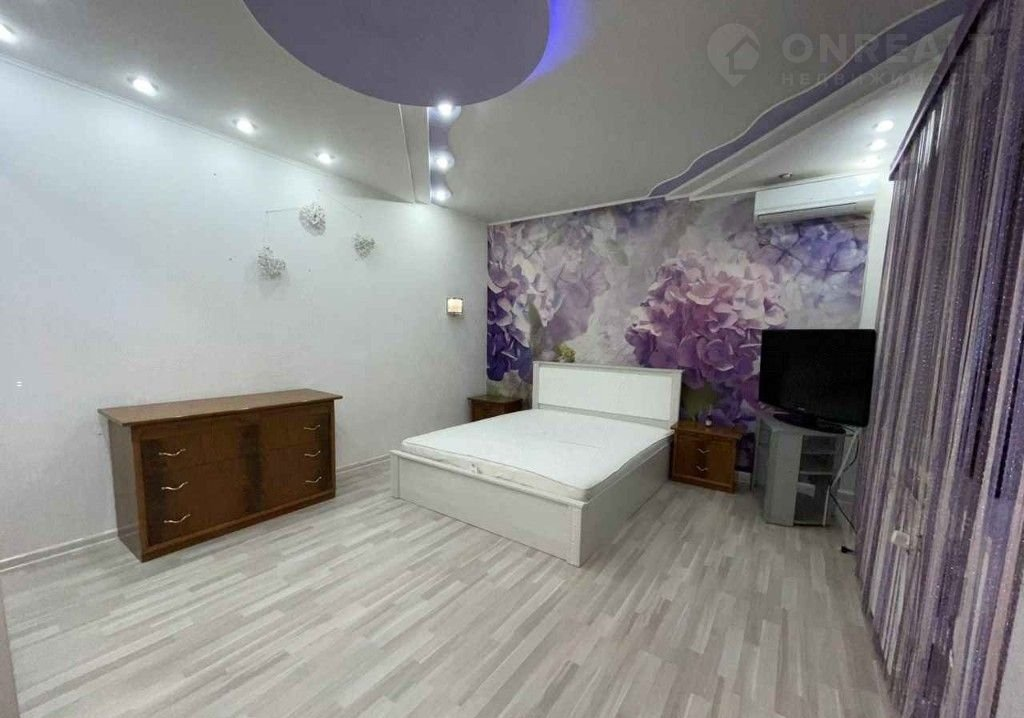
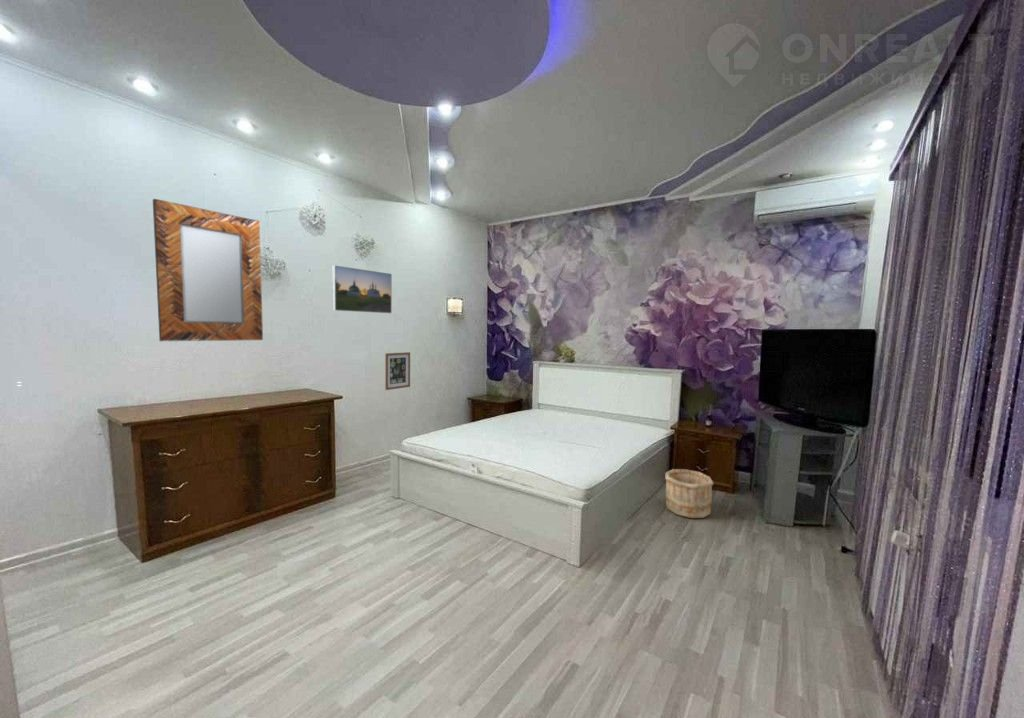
+ wooden bucket [664,468,715,519]
+ wall art [384,351,411,391]
+ home mirror [152,198,264,342]
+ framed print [332,264,393,314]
